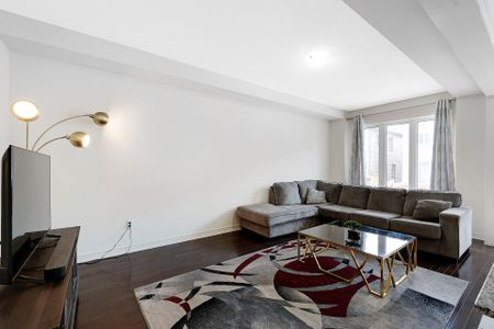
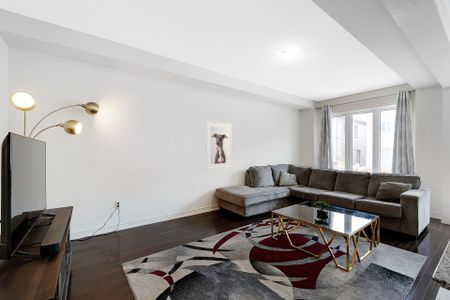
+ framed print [205,120,233,170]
